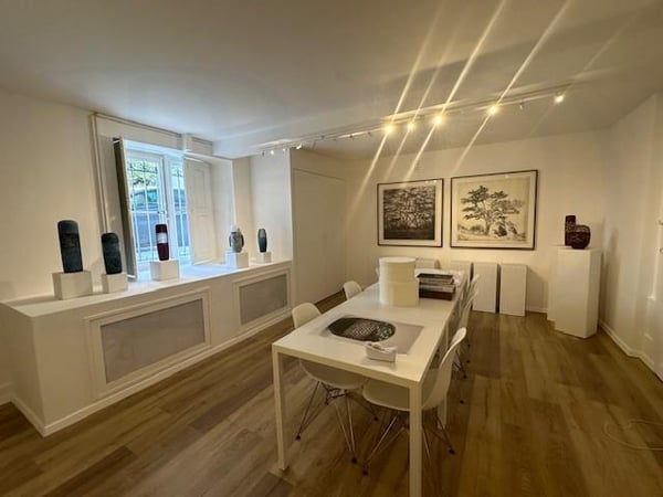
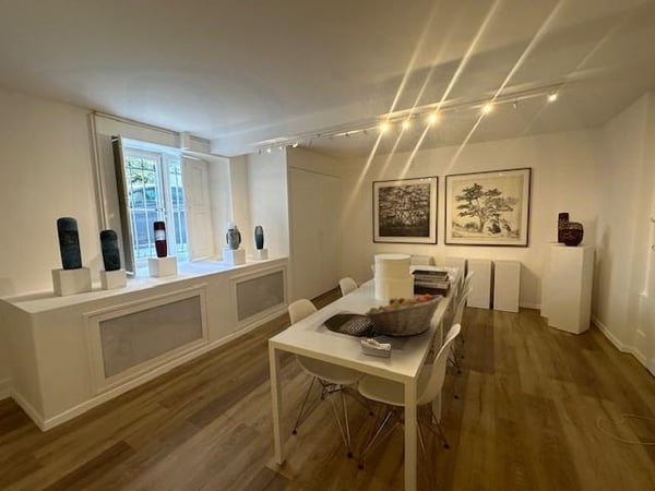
+ fruit basket [364,294,444,337]
